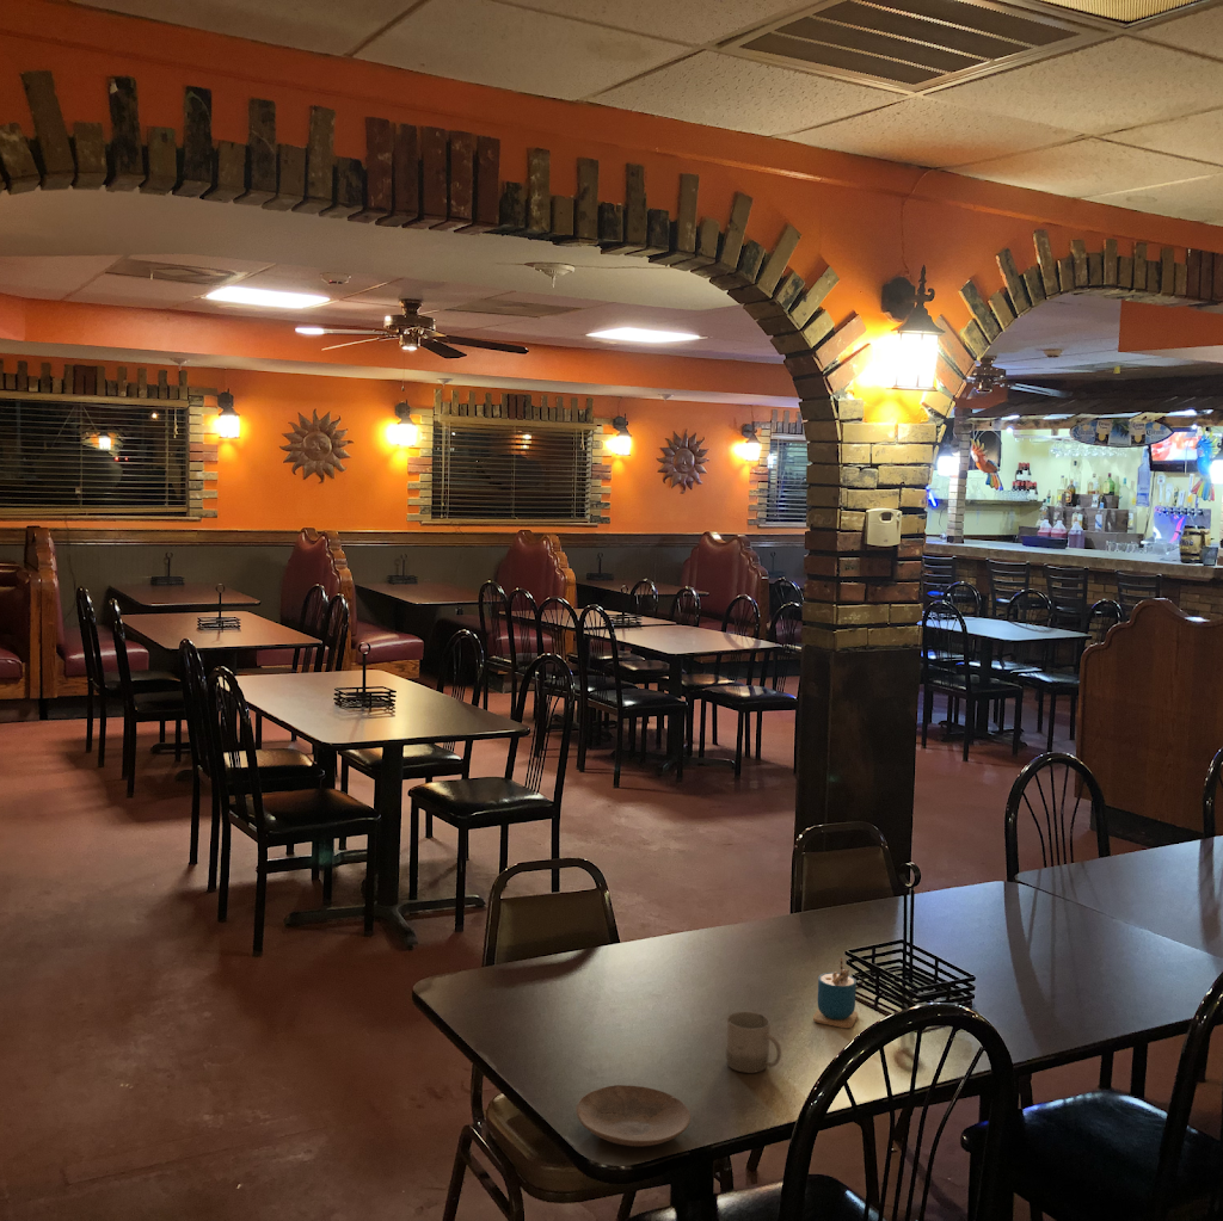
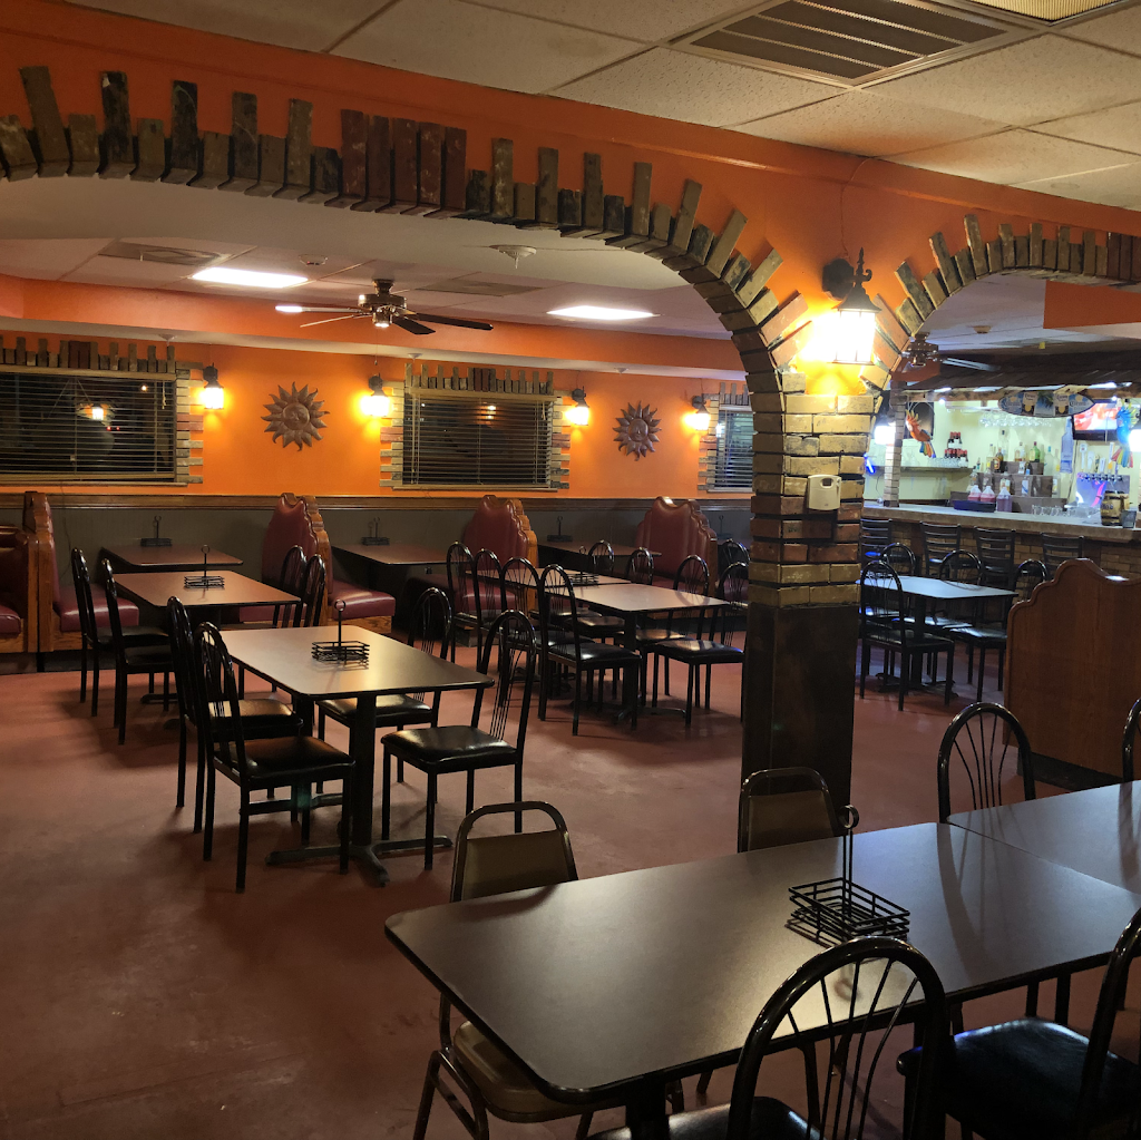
- cup [812,957,859,1029]
- cup [725,1011,782,1074]
- plate [574,1084,692,1147]
